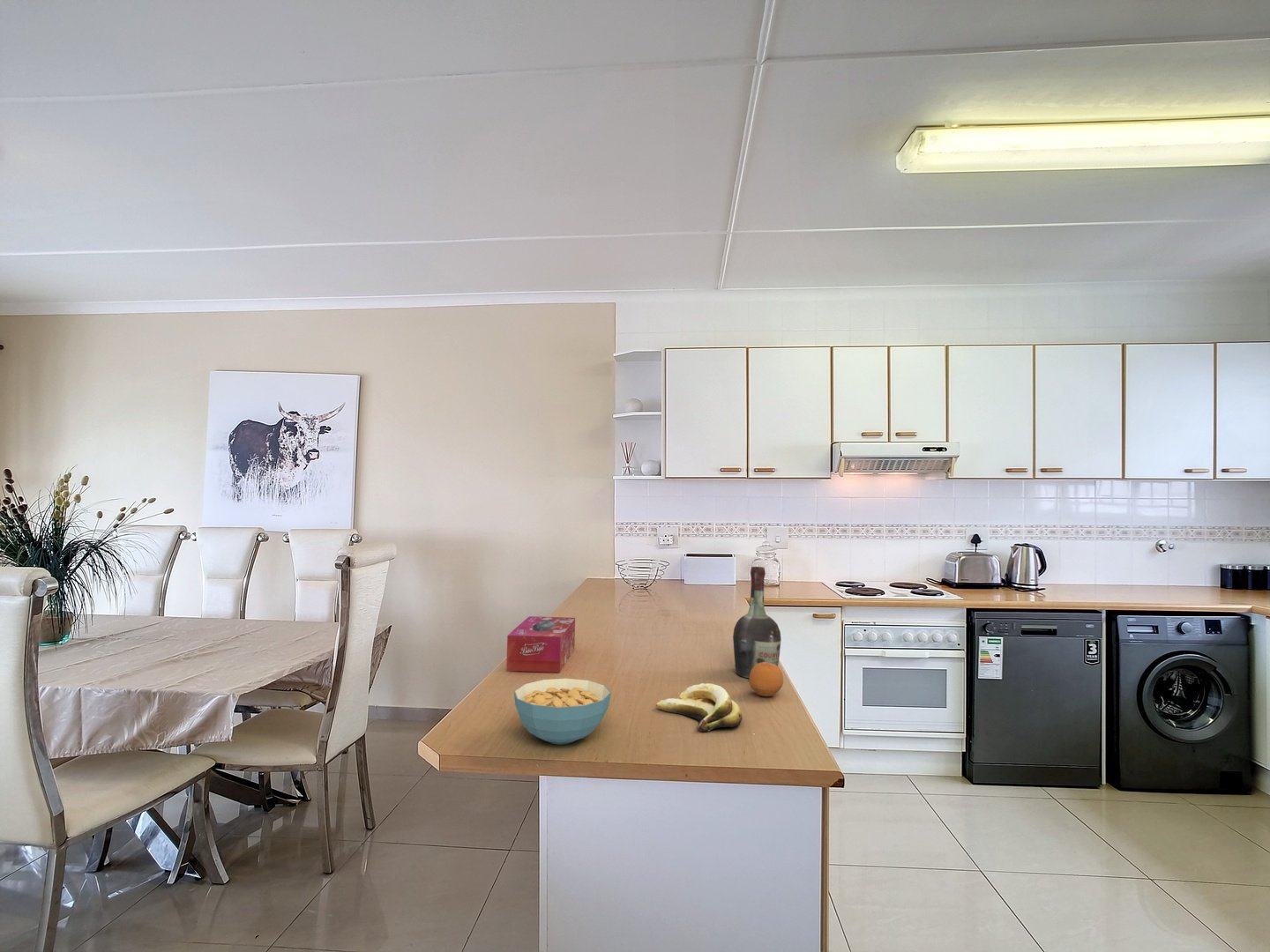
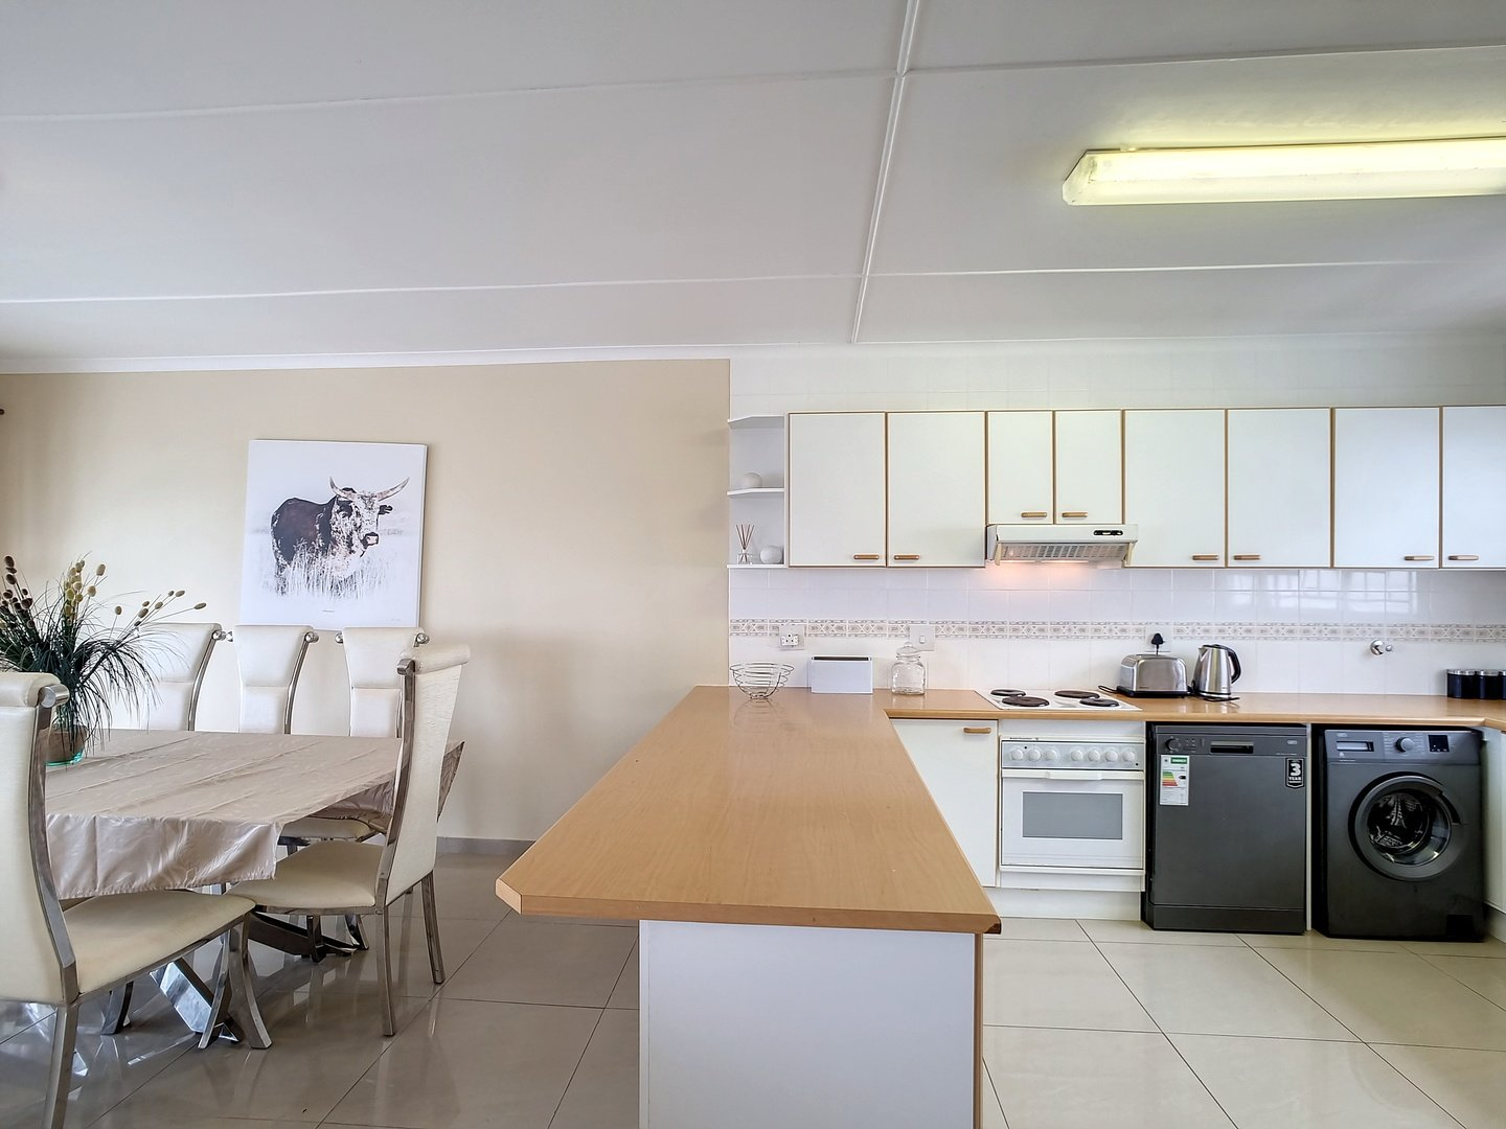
- tissue box [505,615,576,673]
- banana [655,682,743,733]
- fruit [749,662,784,697]
- cereal bowl [513,677,612,746]
- cognac bottle [732,566,782,679]
